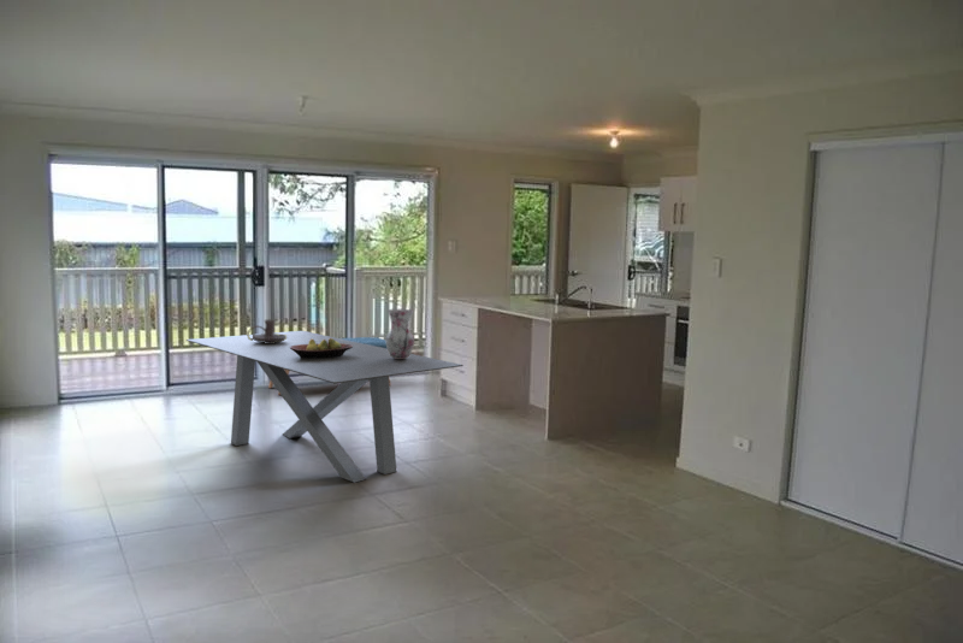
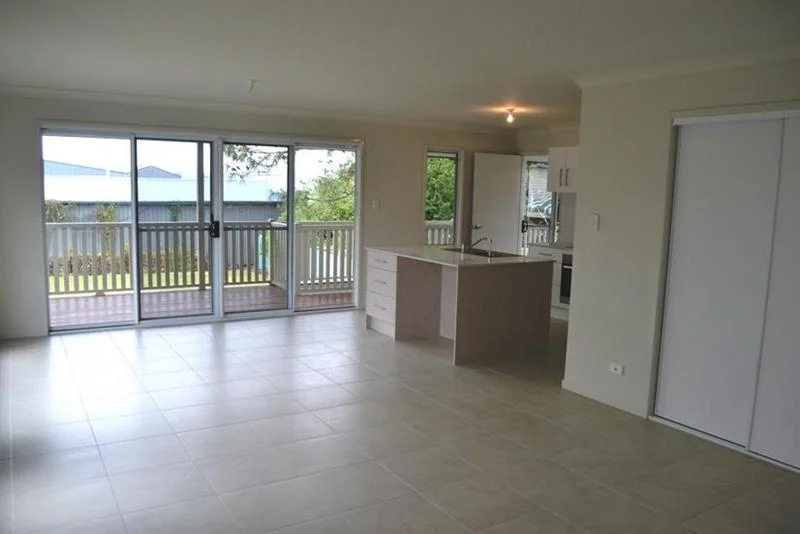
- fruit bowl [290,338,353,358]
- bench [267,336,392,396]
- vase [384,308,415,359]
- candle holder [246,318,286,343]
- dining table [185,330,465,484]
